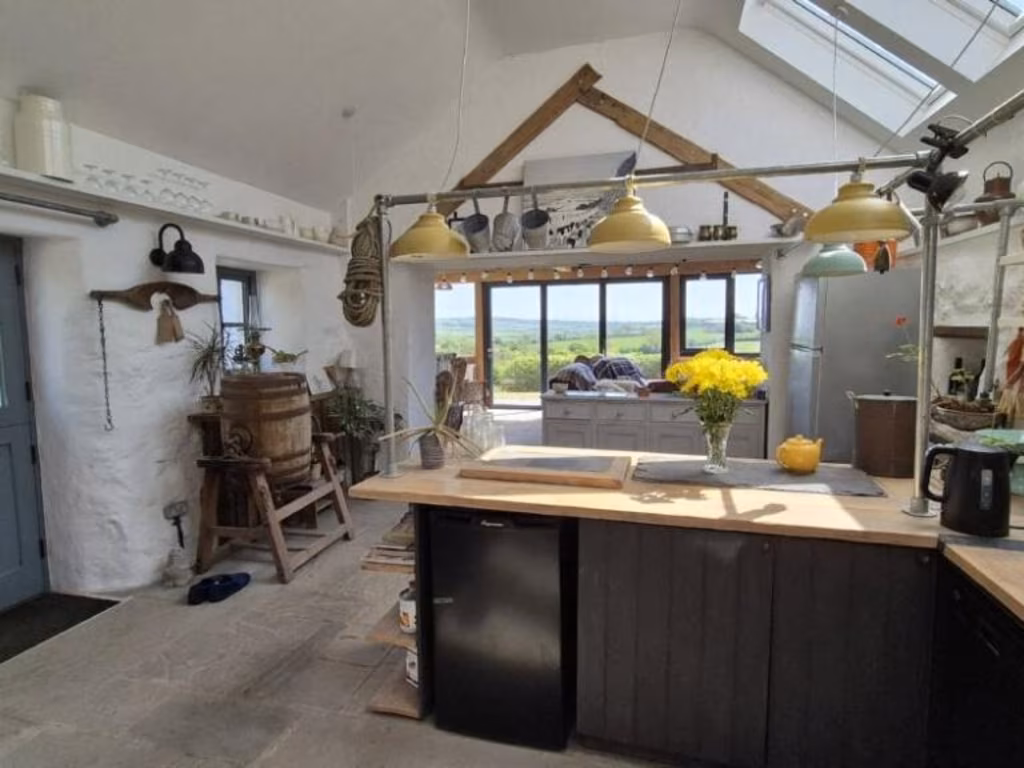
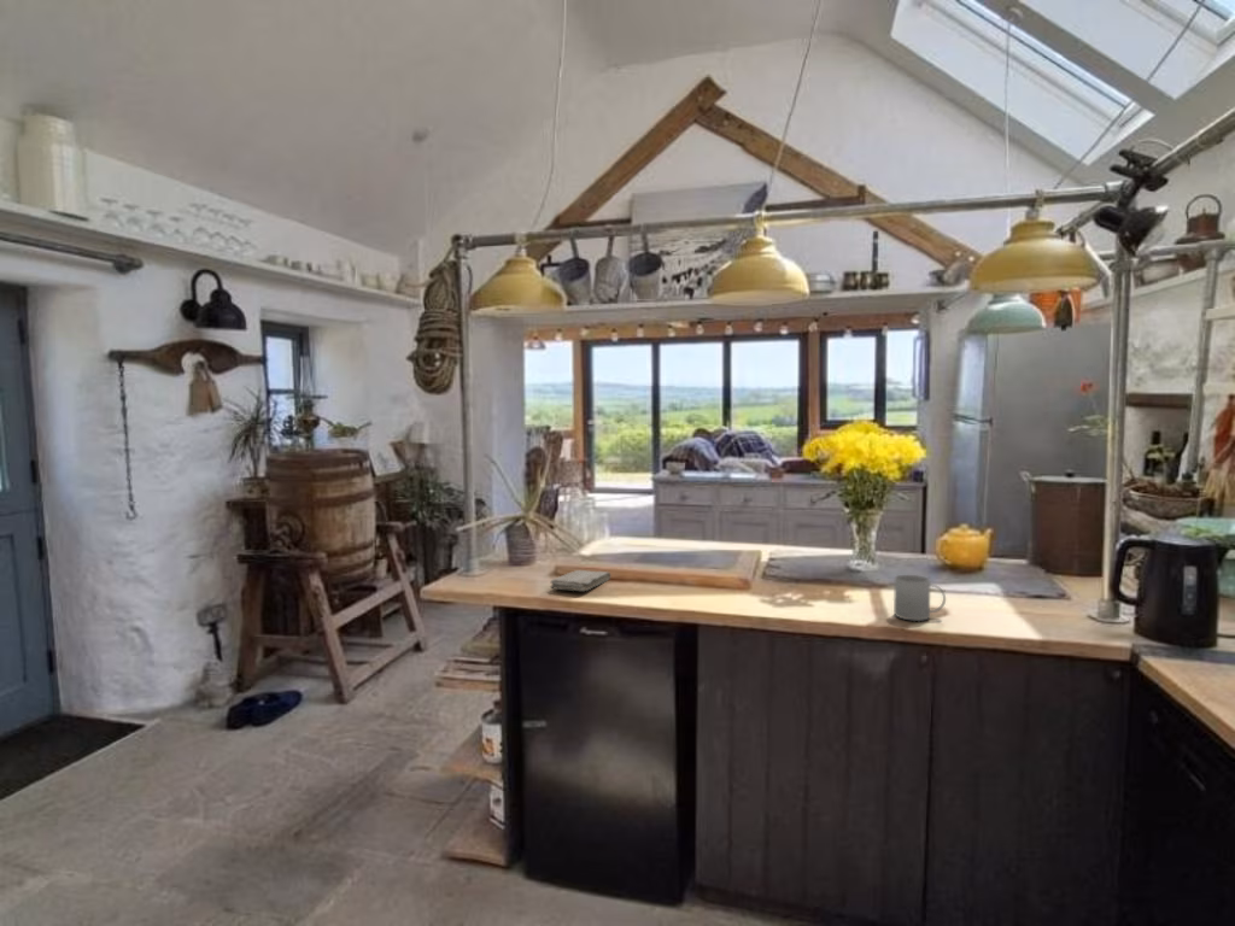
+ washcloth [549,569,611,592]
+ mug [892,574,947,622]
